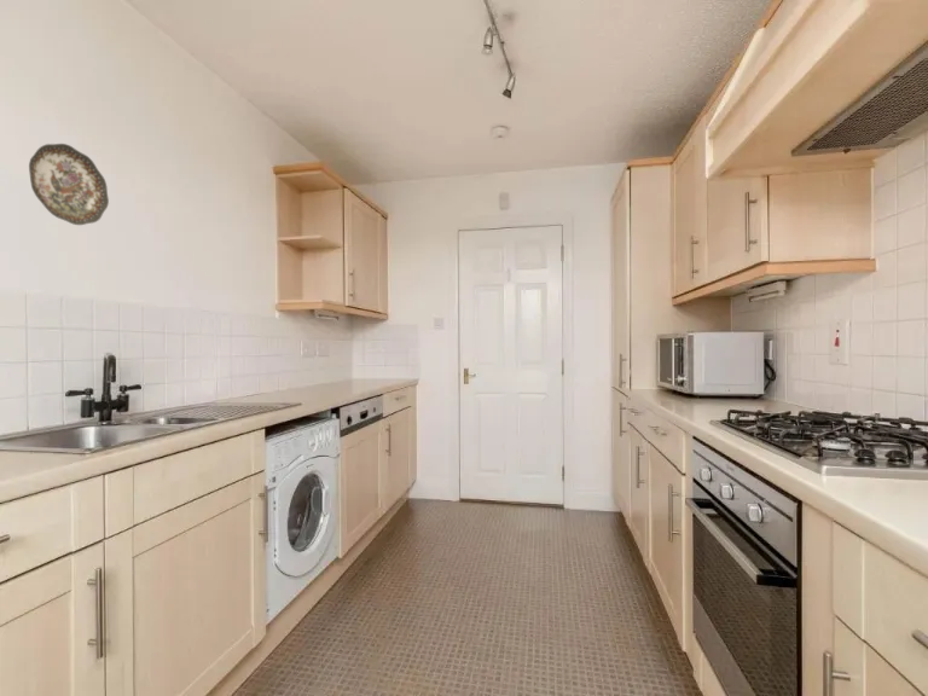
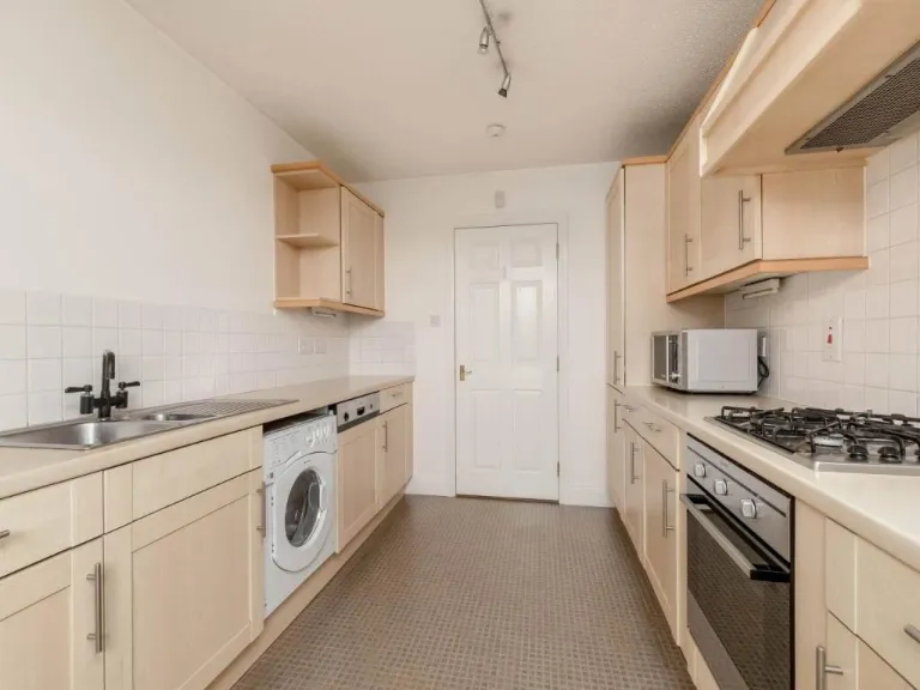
- decorative plate [28,143,110,226]
